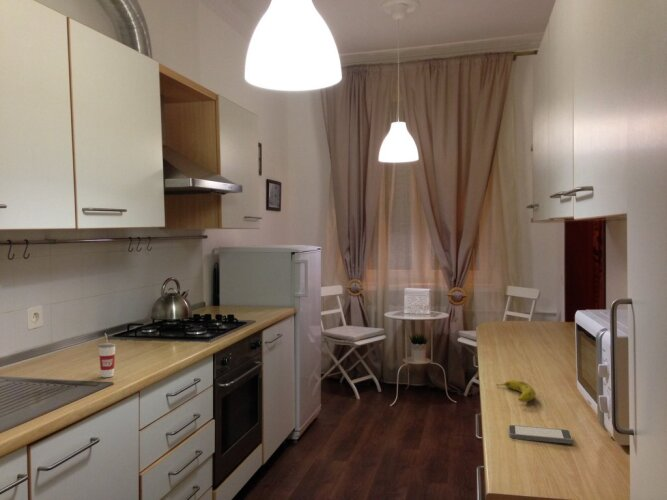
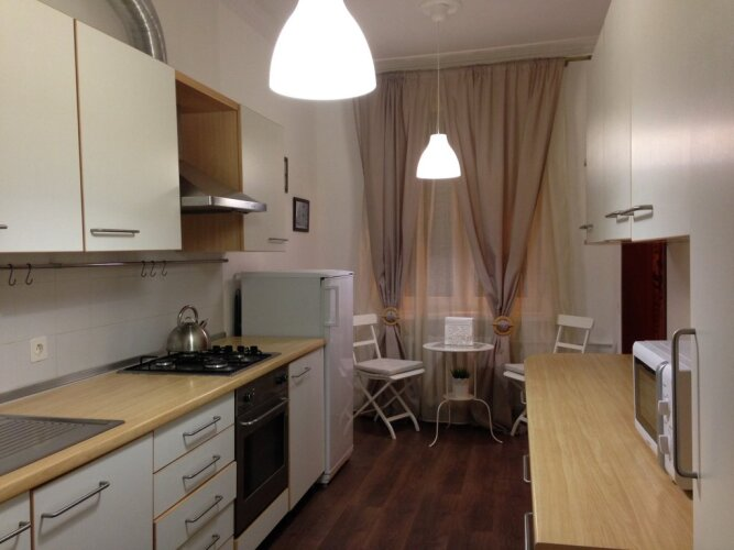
- fruit [496,379,537,403]
- cup [97,332,117,378]
- smartphone [508,424,573,445]
